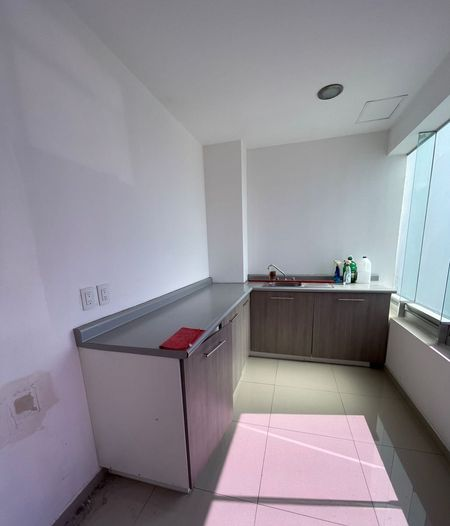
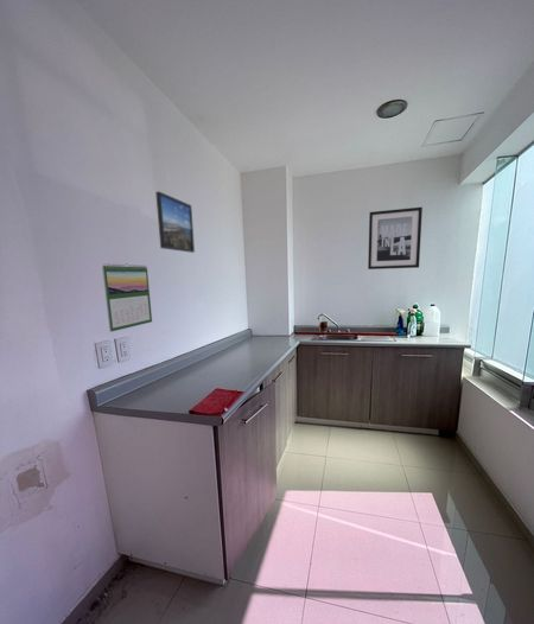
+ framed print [154,190,196,254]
+ calendar [101,262,153,333]
+ wall art [367,206,424,270]
